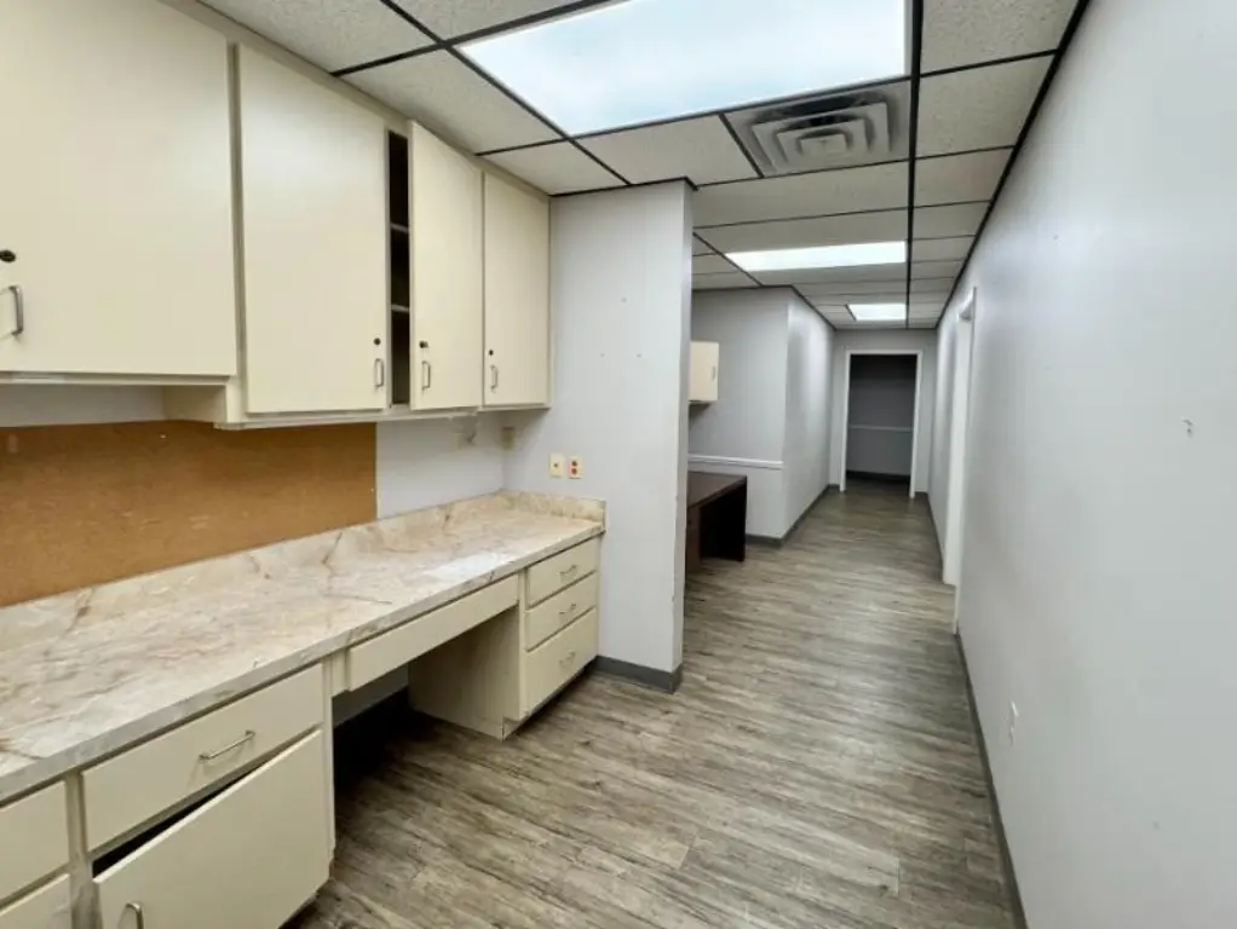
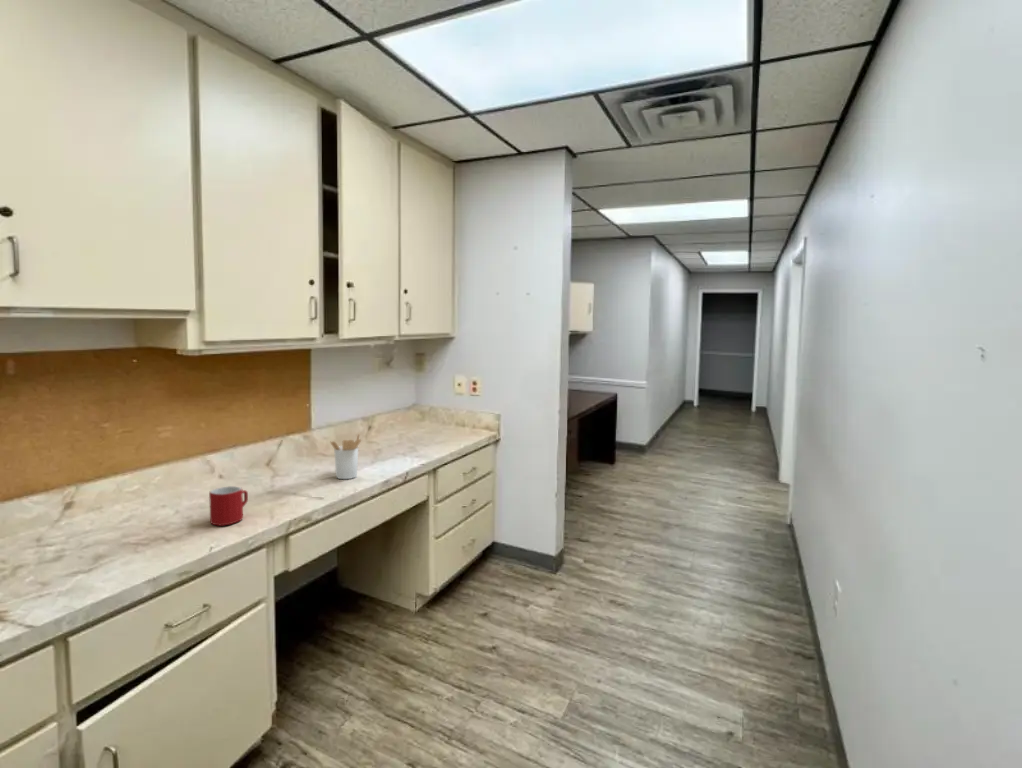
+ utensil holder [329,432,362,480]
+ mug [208,485,249,527]
